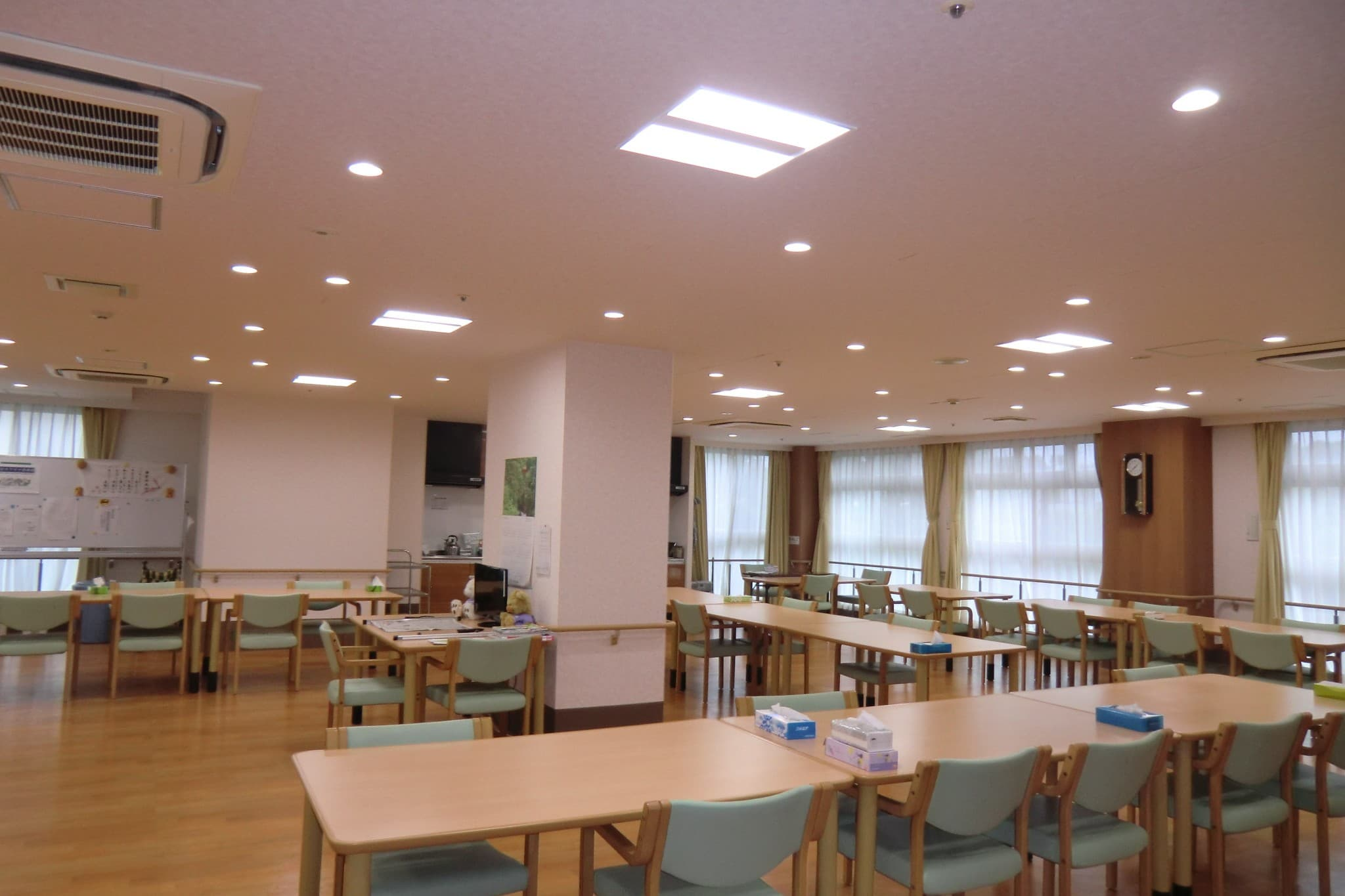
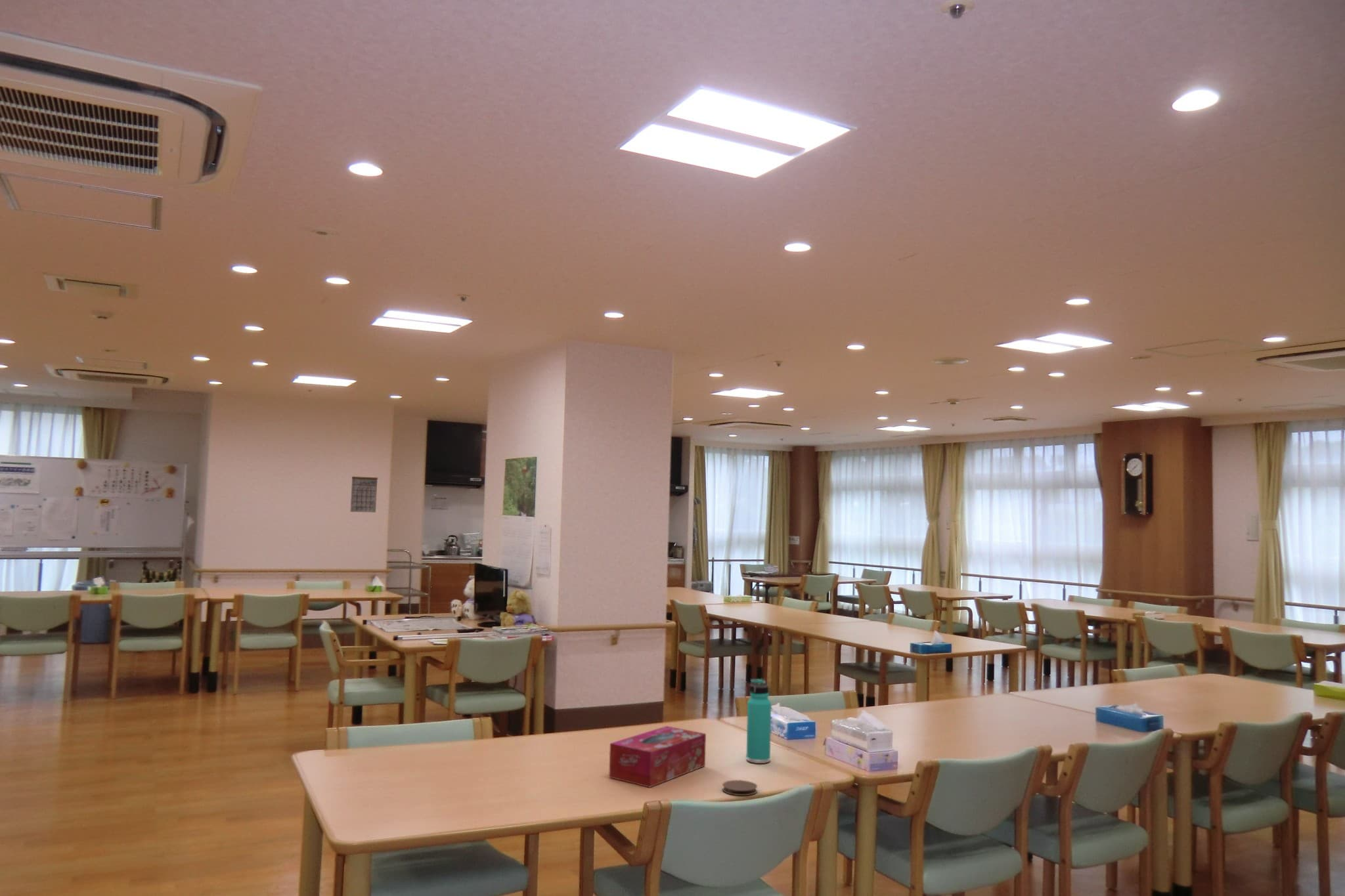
+ coaster [722,779,758,796]
+ tissue box [608,725,707,788]
+ calendar [350,469,378,513]
+ thermos bottle [745,678,772,764]
